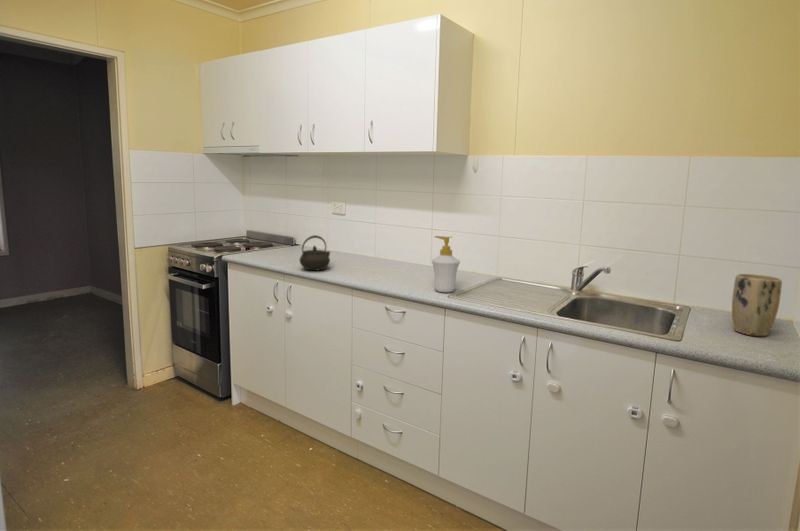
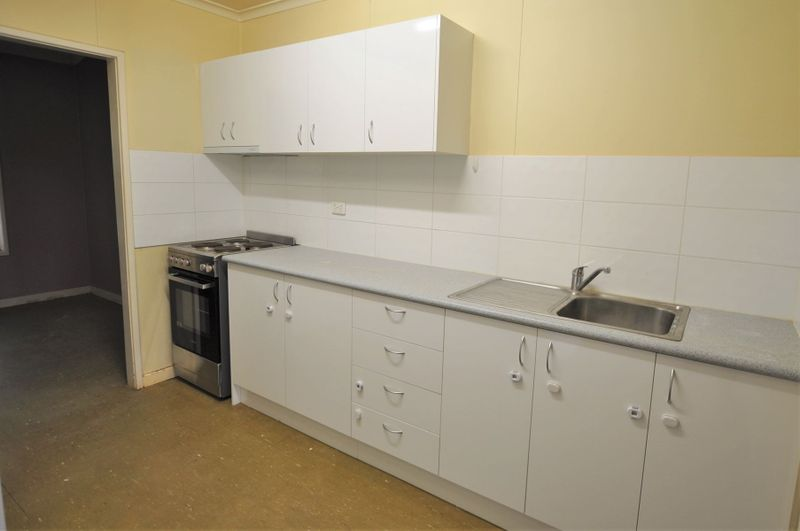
- kettle [298,234,331,272]
- plant pot [731,273,783,337]
- soap bottle [431,235,461,294]
